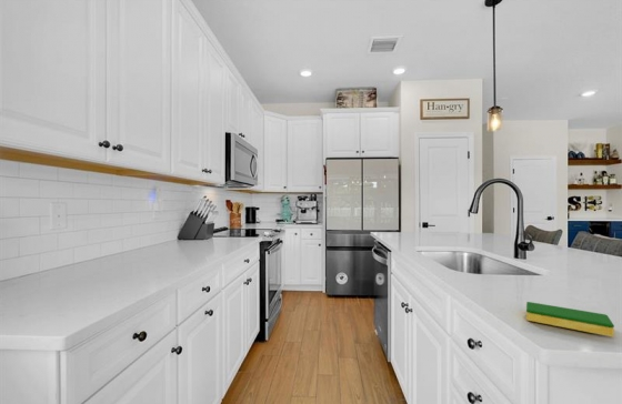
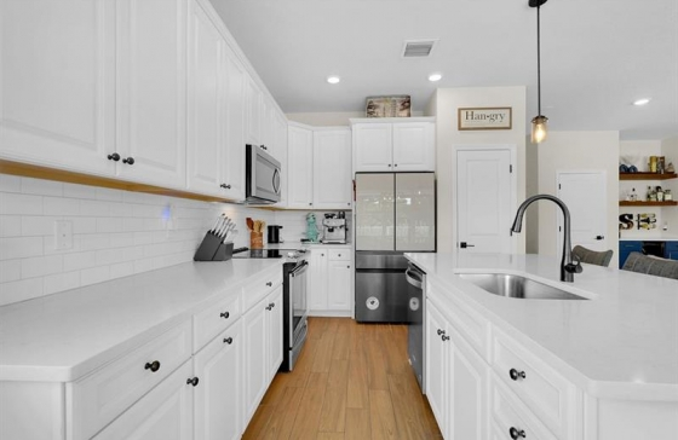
- dish sponge [525,301,615,337]
